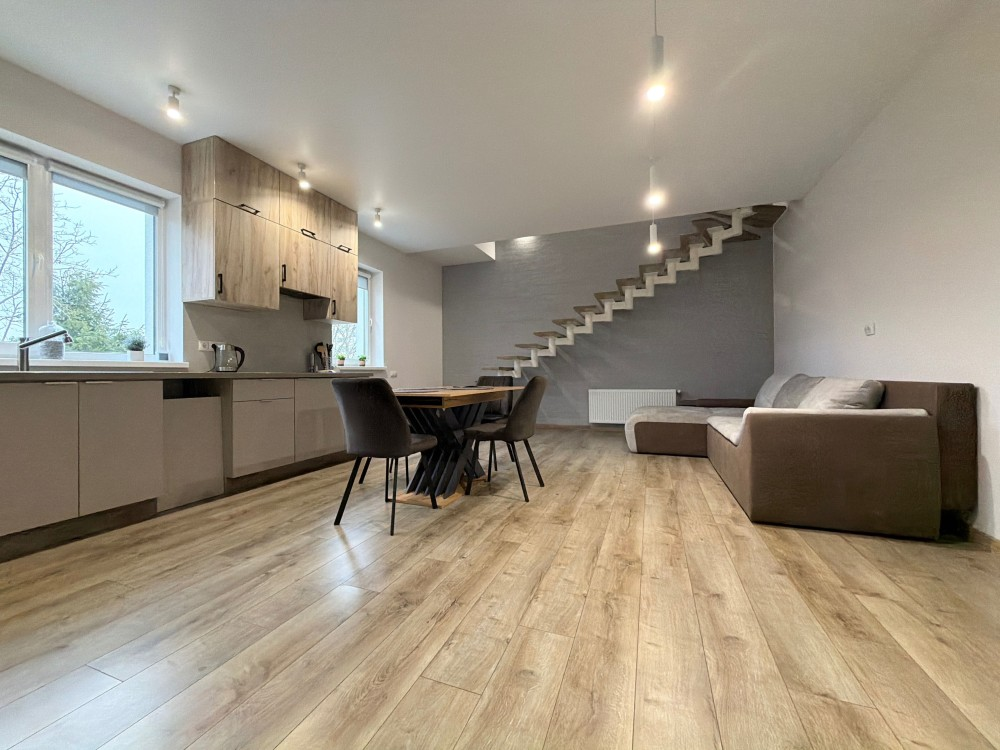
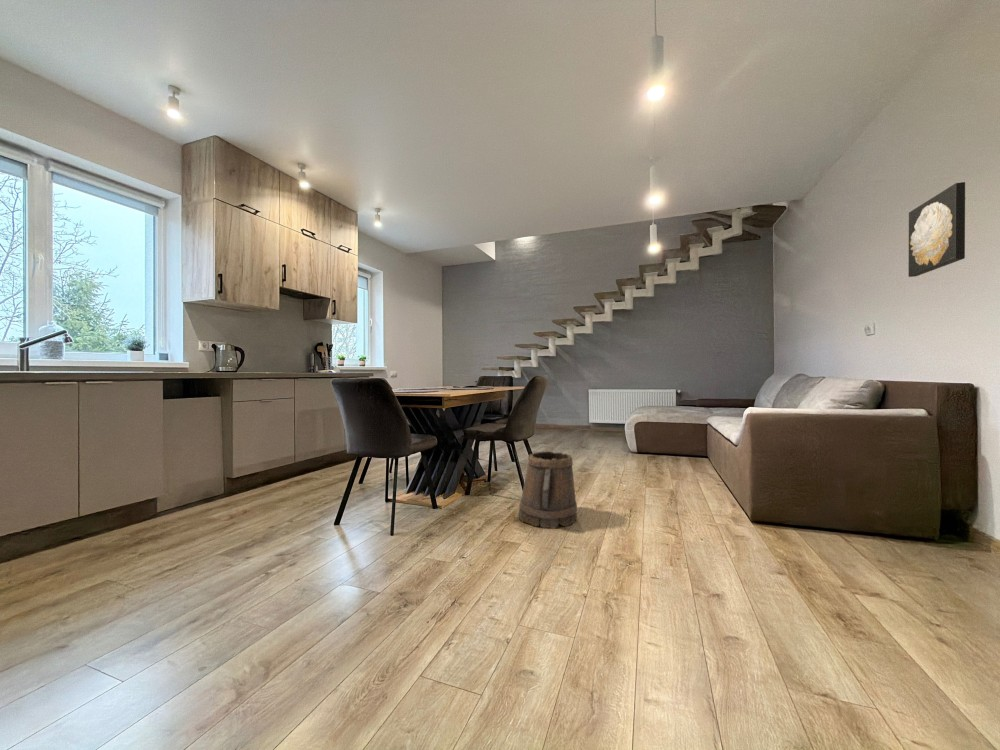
+ bucket [517,450,578,530]
+ wall art [908,181,966,278]
